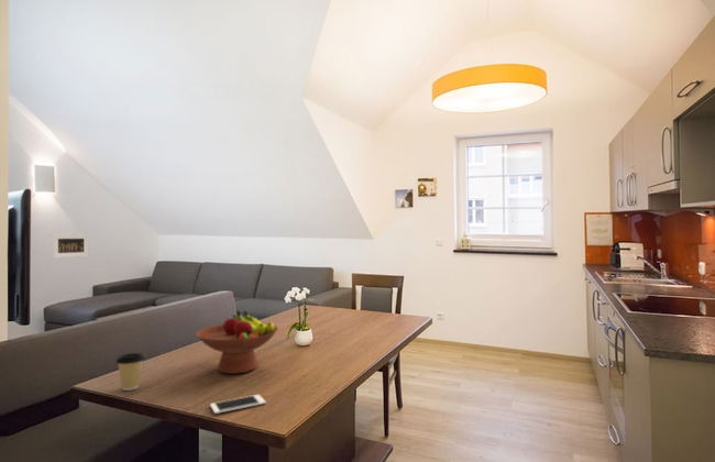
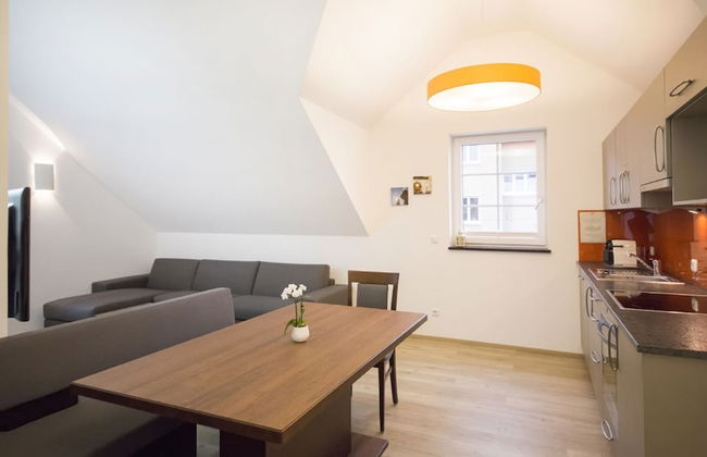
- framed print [52,233,89,258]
- coffee cup [116,352,145,392]
- fruit bowl [195,310,279,375]
- cell phone [209,394,267,415]
